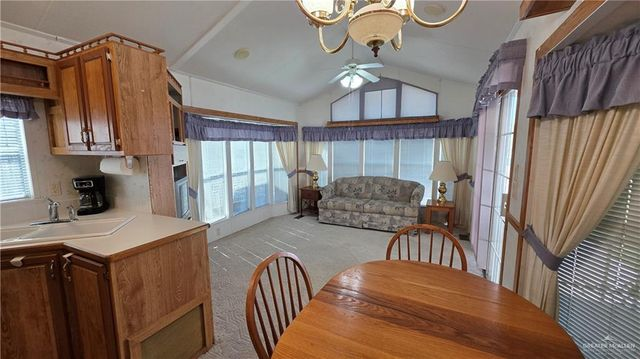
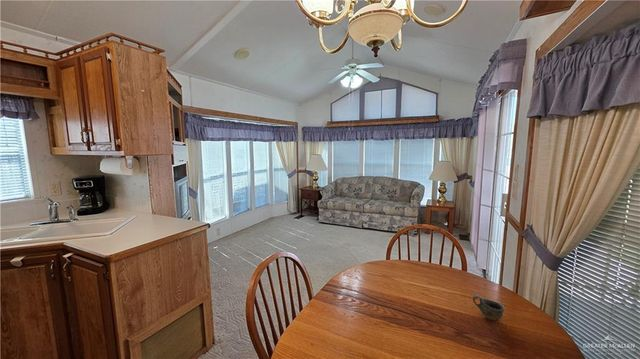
+ cup [472,294,506,321]
